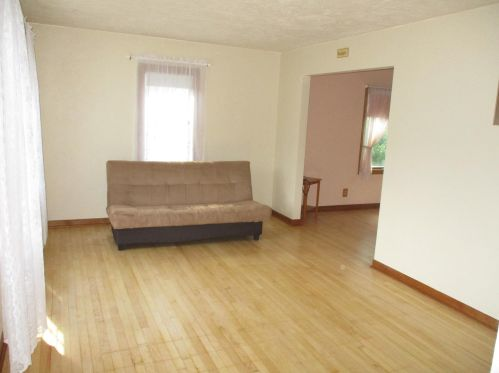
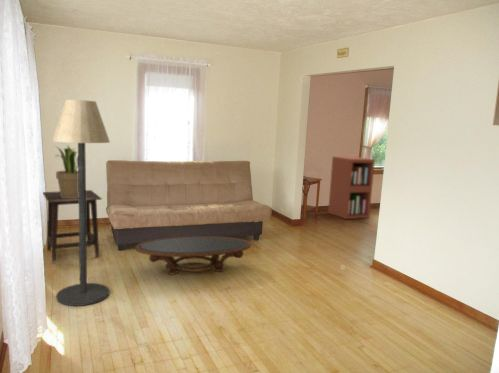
+ side table [42,189,102,264]
+ potted plant [53,144,79,198]
+ floor lamp [51,99,111,307]
+ coffee table [134,235,252,276]
+ bookshelf [327,156,376,220]
